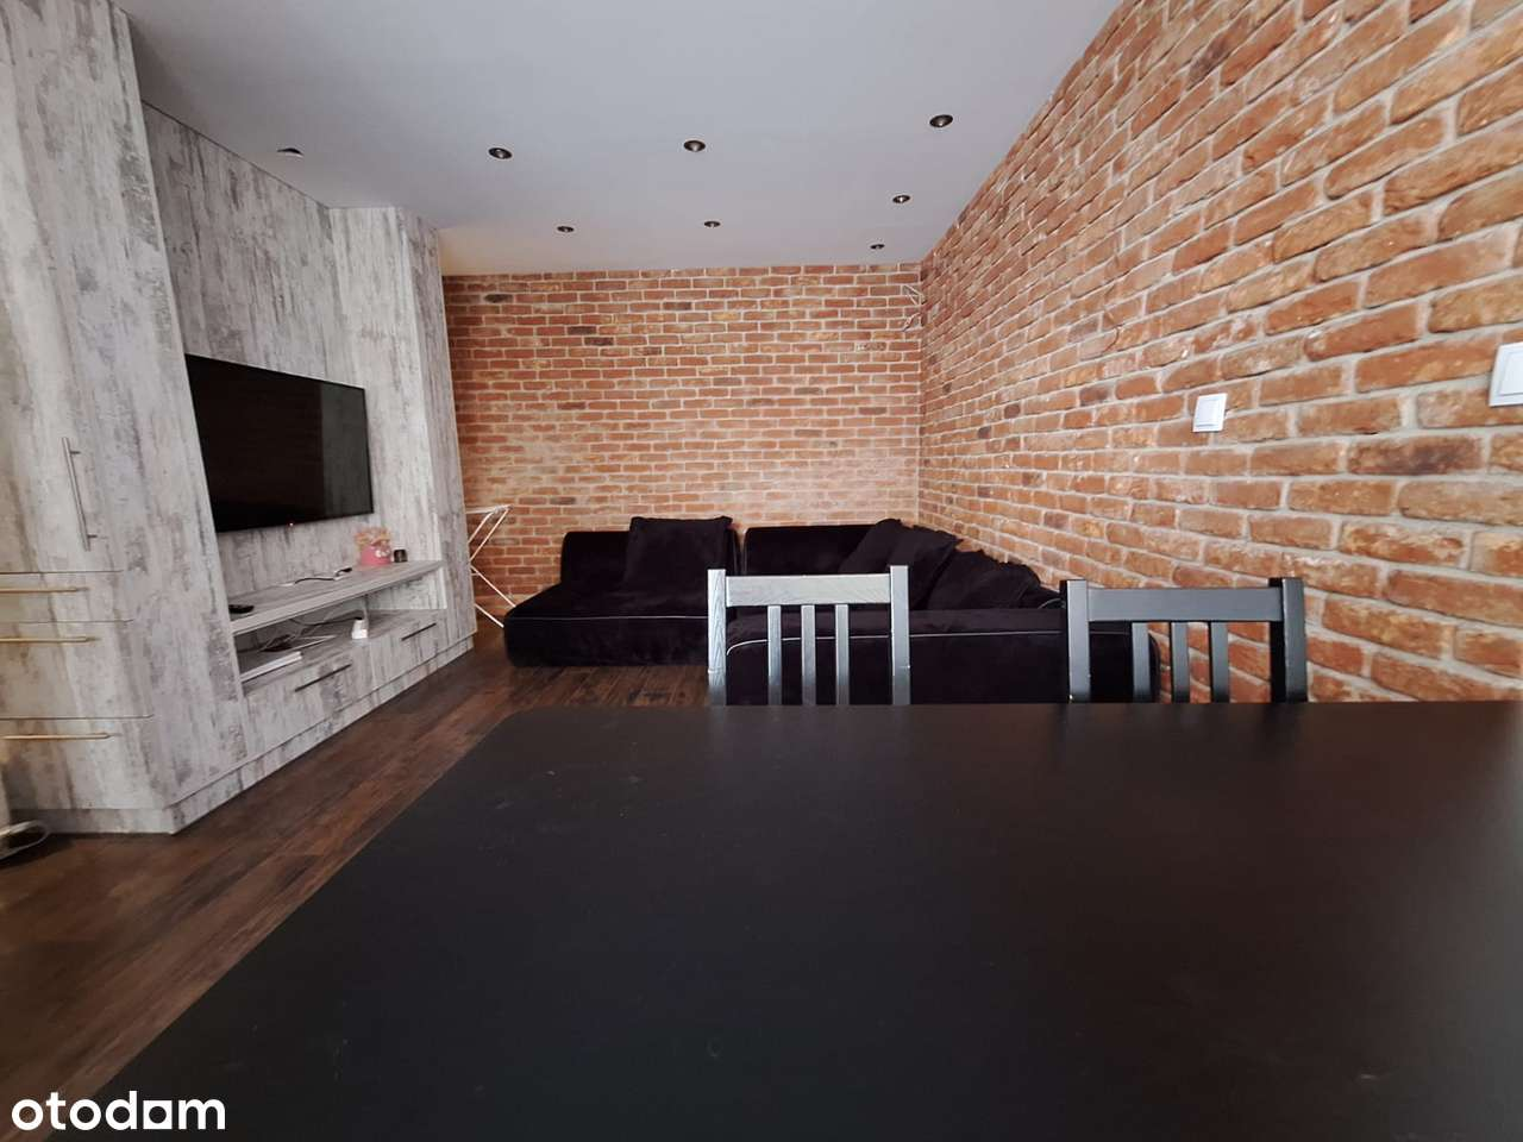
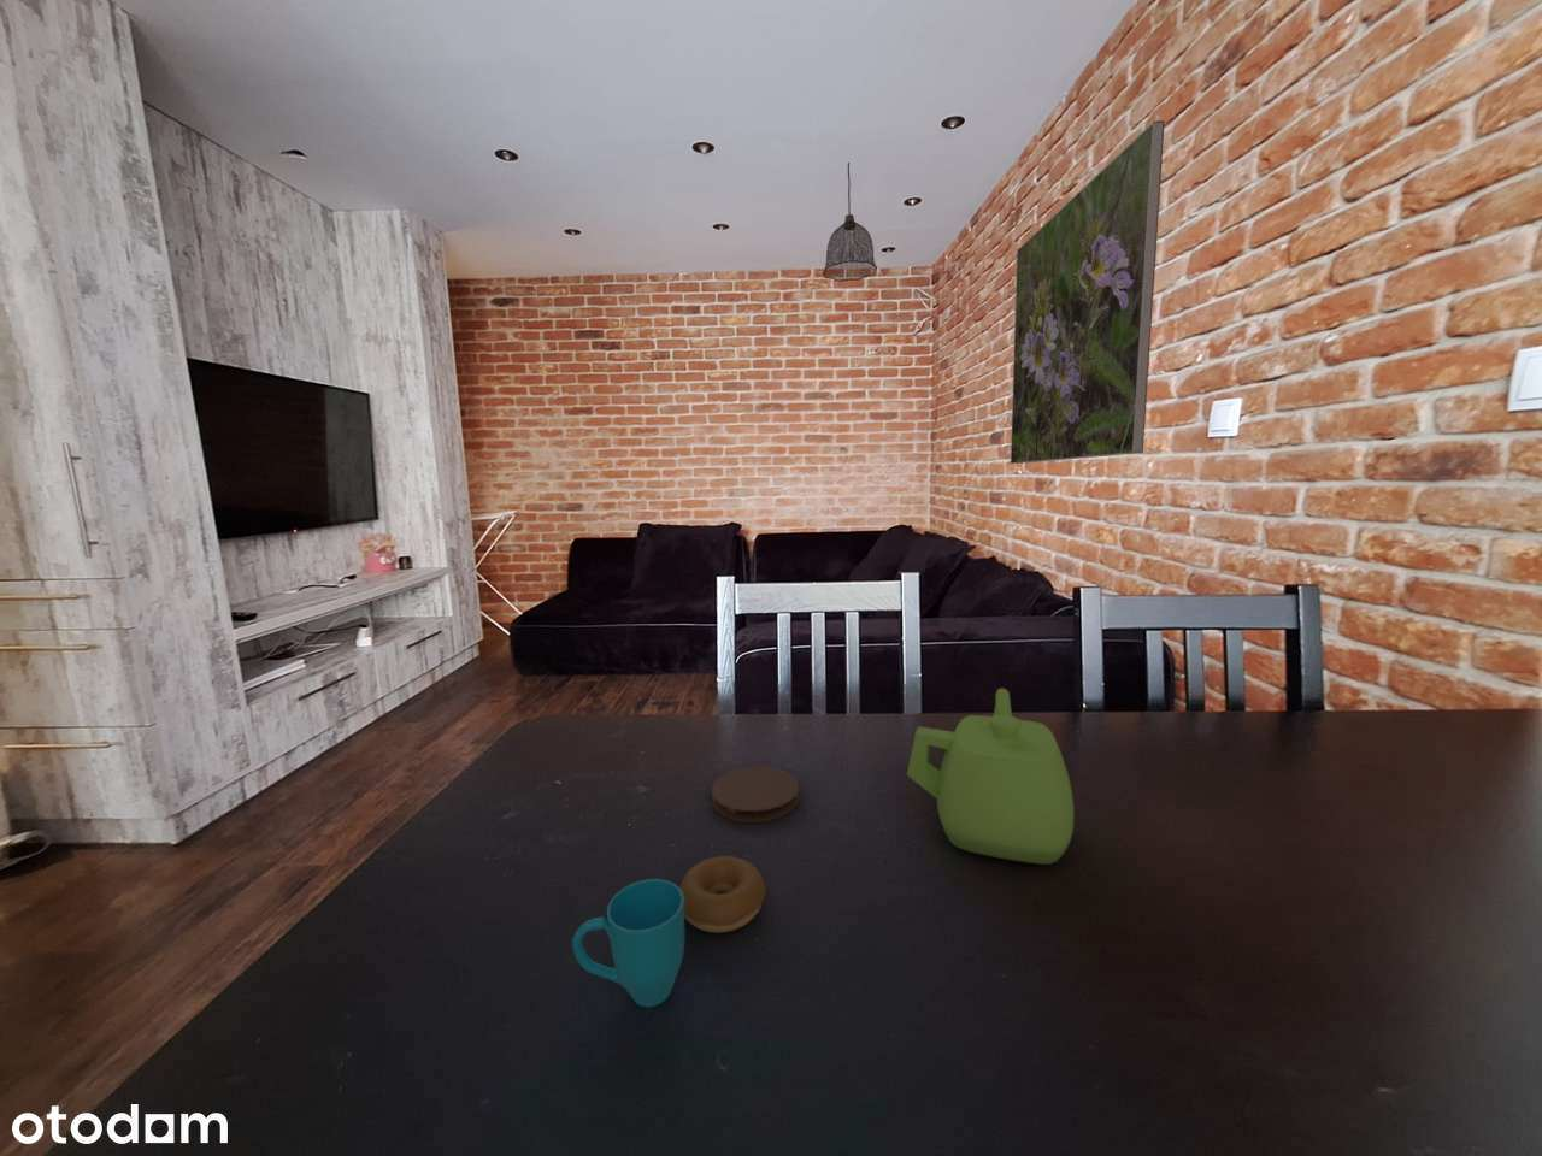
+ cup [571,855,767,1008]
+ teapot [906,686,1075,866]
+ coaster [710,765,801,823]
+ pendant lamp [822,162,878,283]
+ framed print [1009,119,1166,465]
